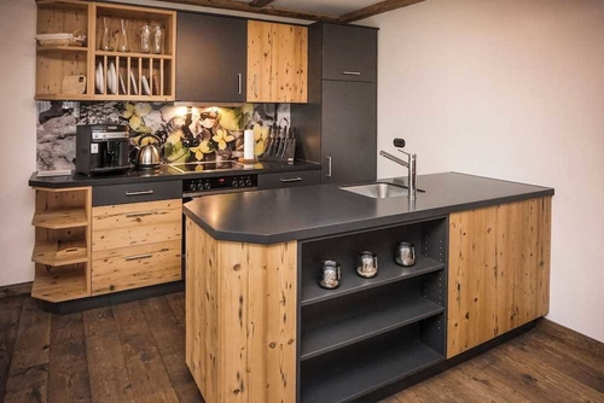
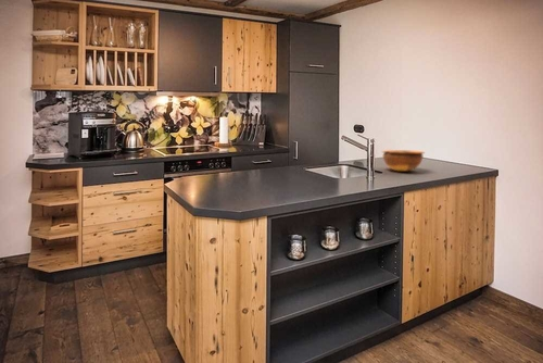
+ bowl [381,149,426,172]
